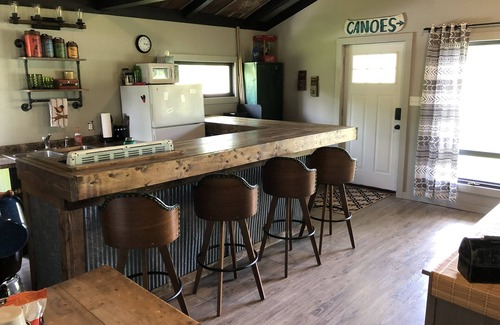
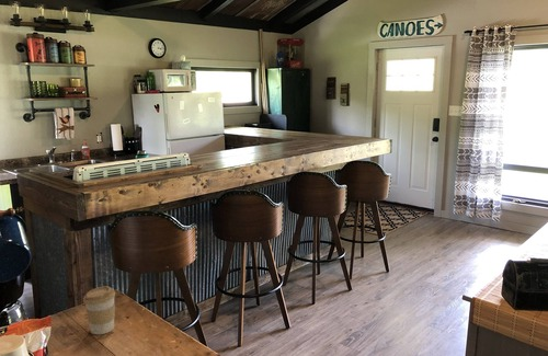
+ coffee cup [82,285,116,335]
